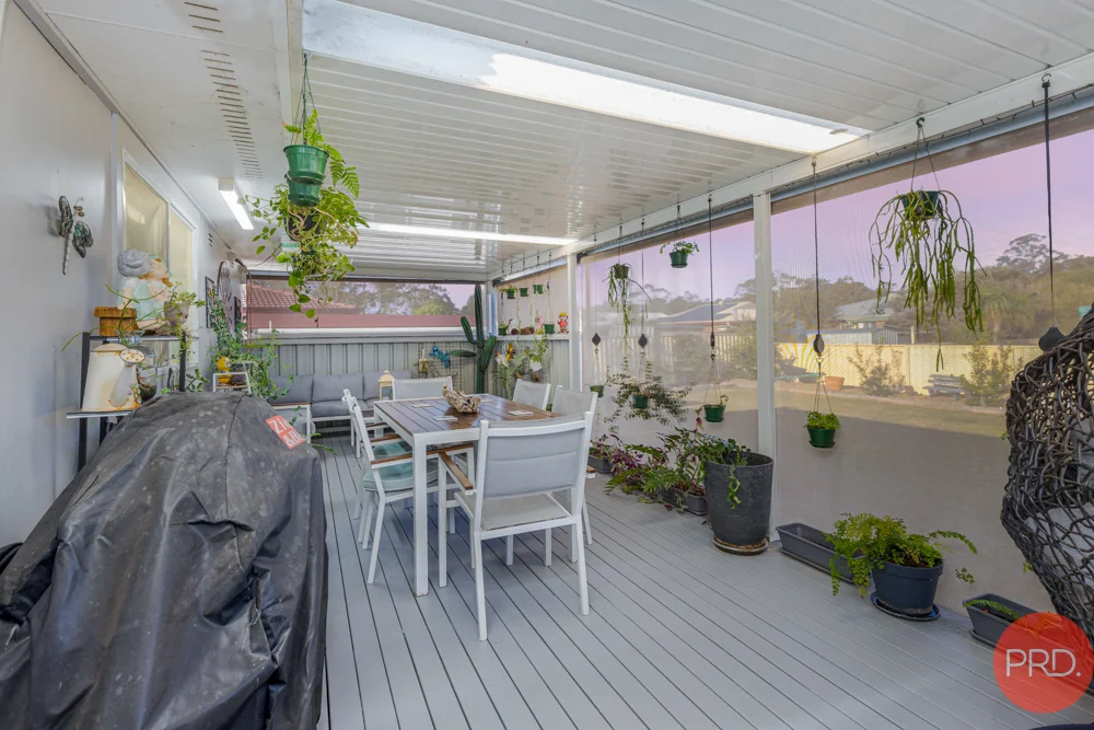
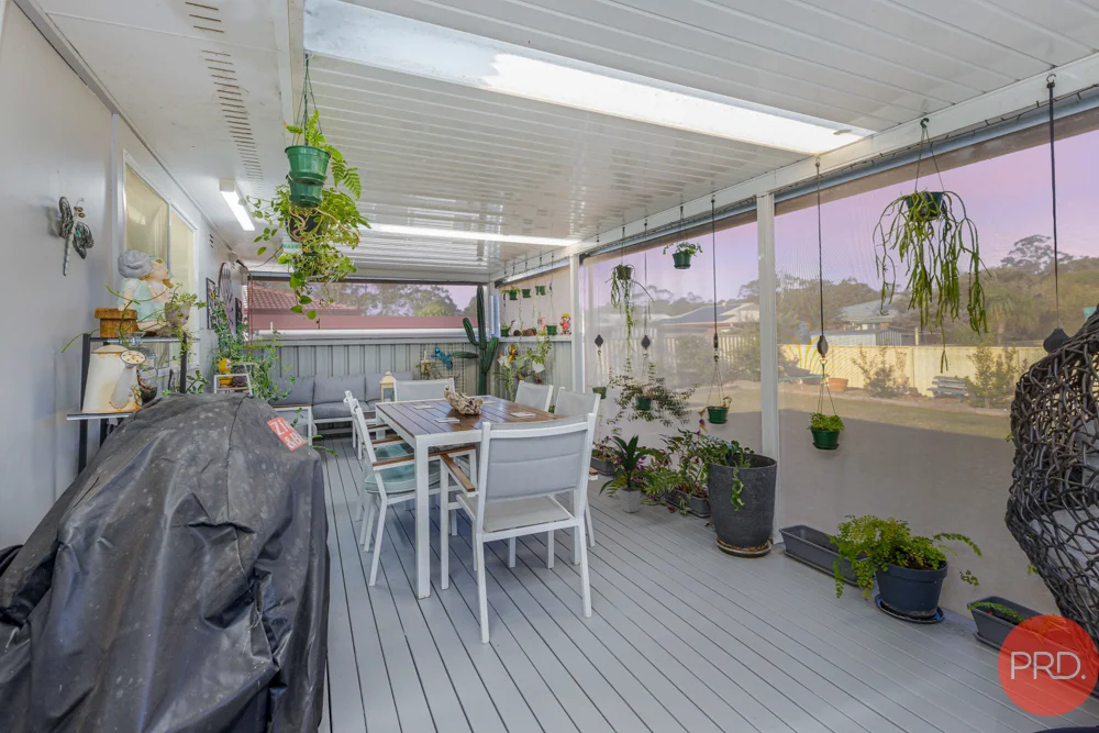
+ indoor plant [598,433,658,513]
